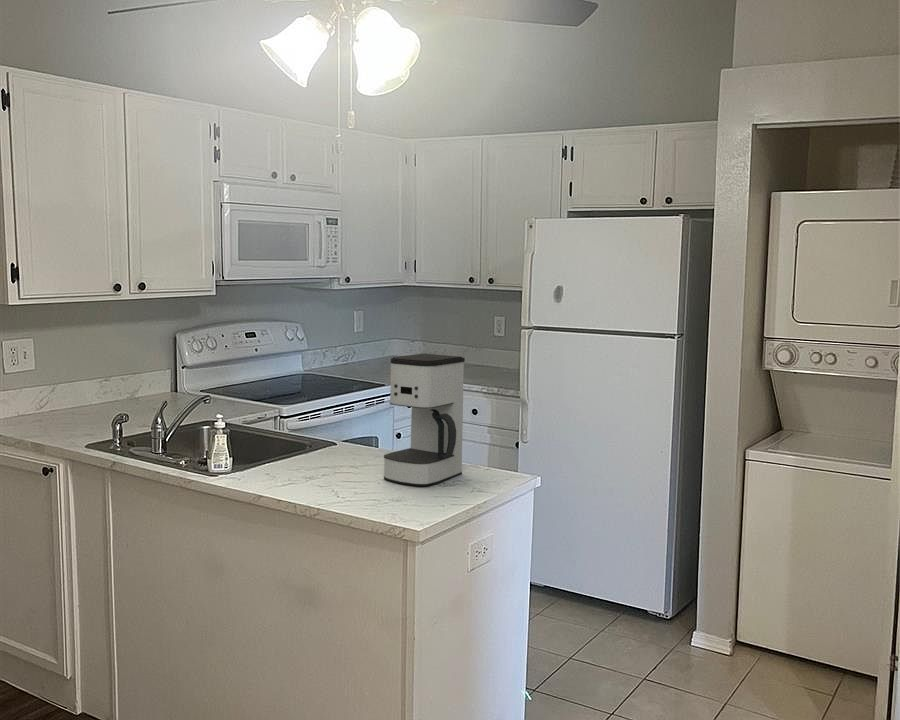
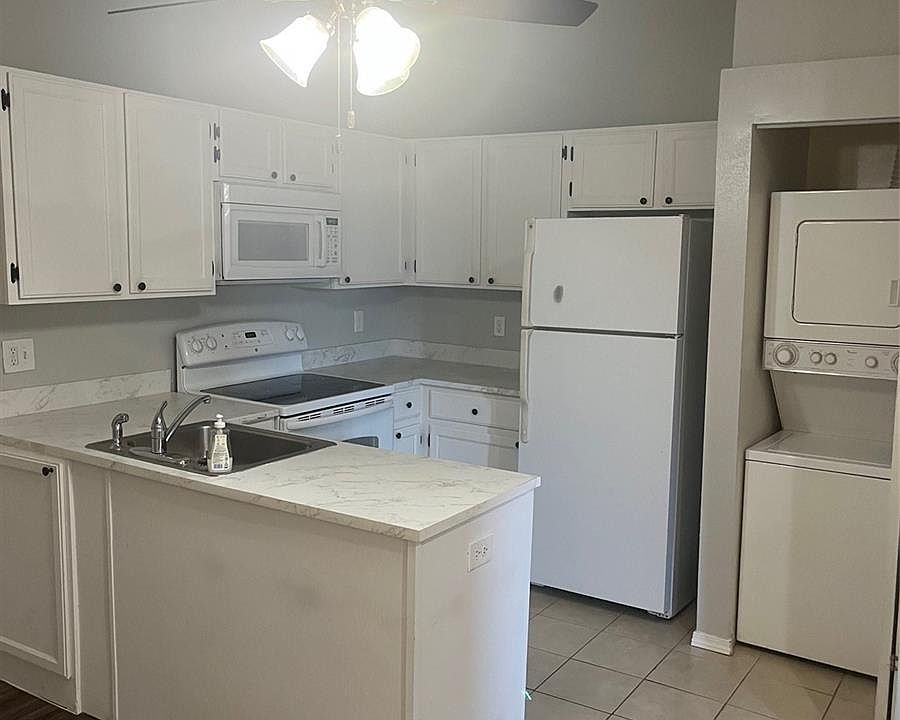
- coffee maker [383,353,466,487]
